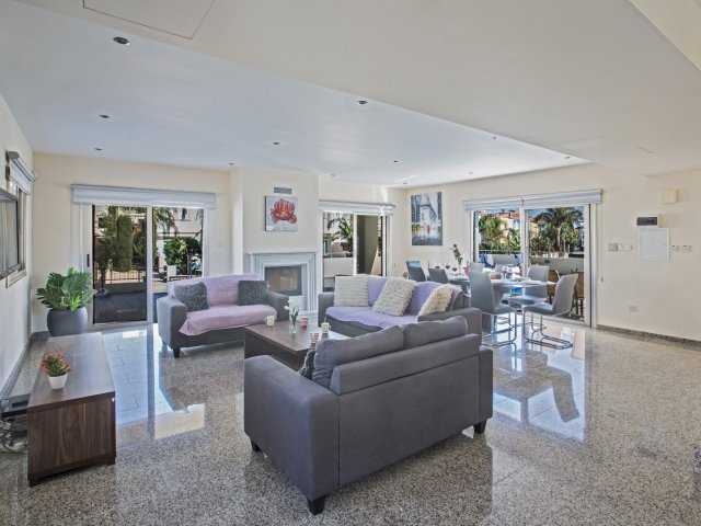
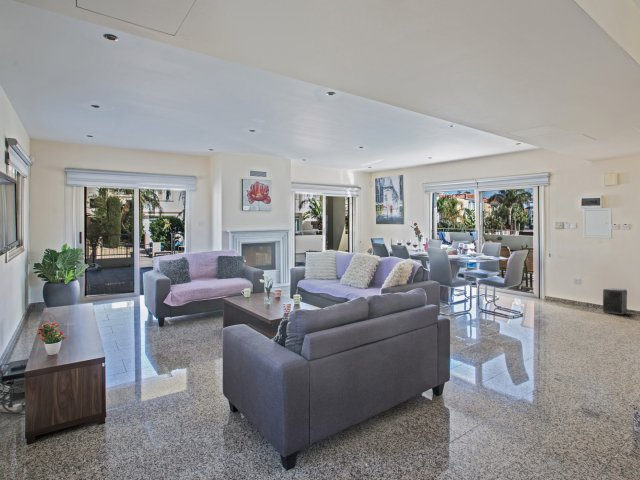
+ speaker [602,287,628,316]
